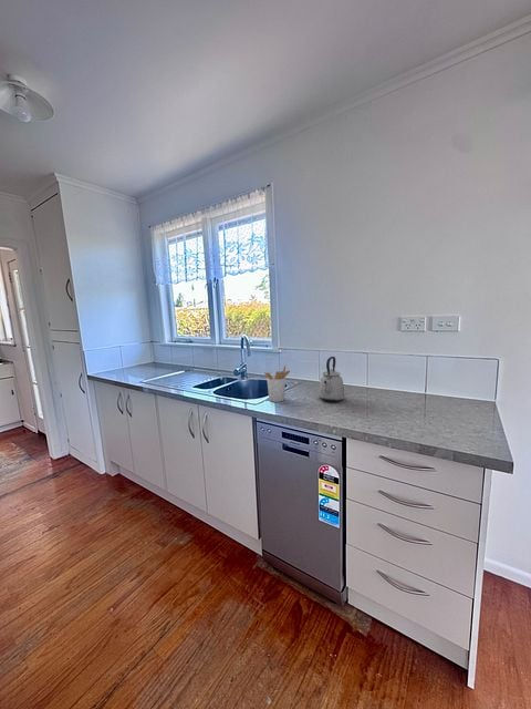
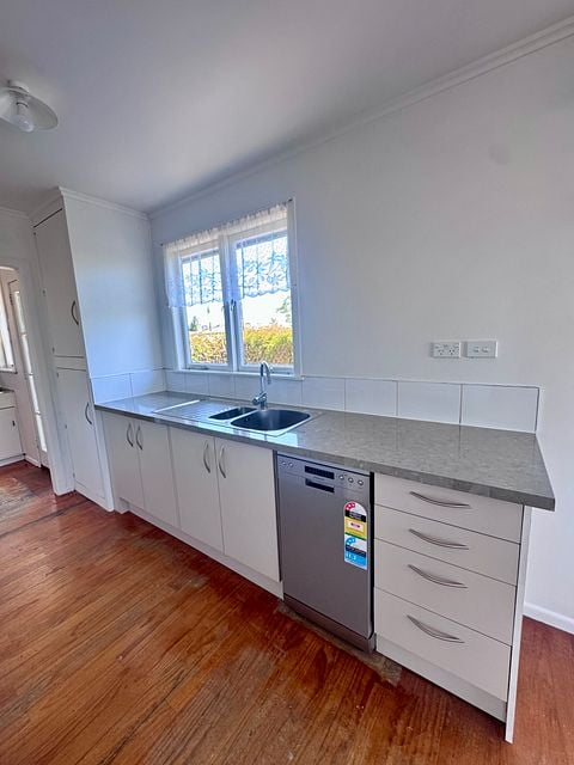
- utensil holder [263,364,291,403]
- kettle [317,356,346,403]
